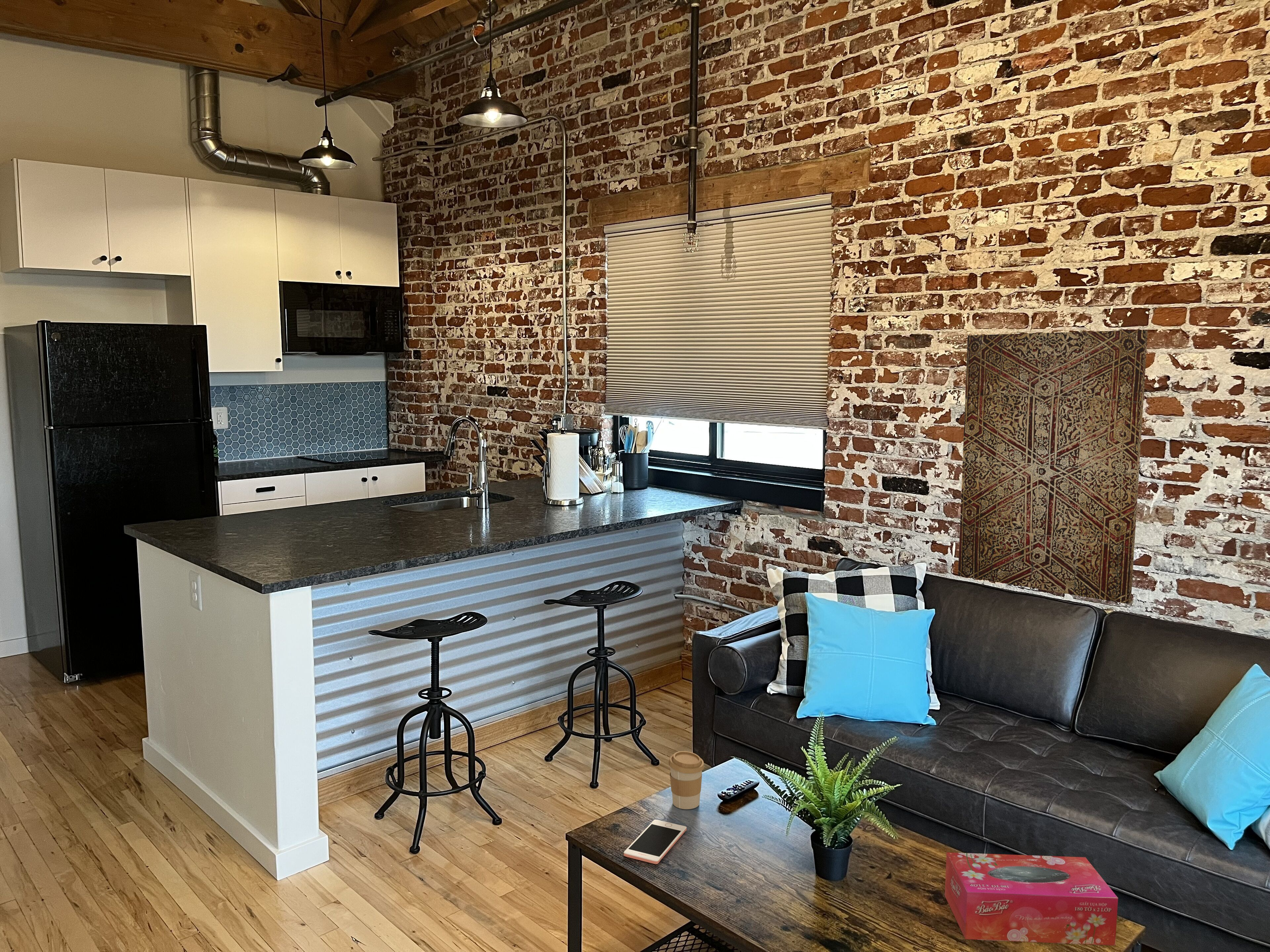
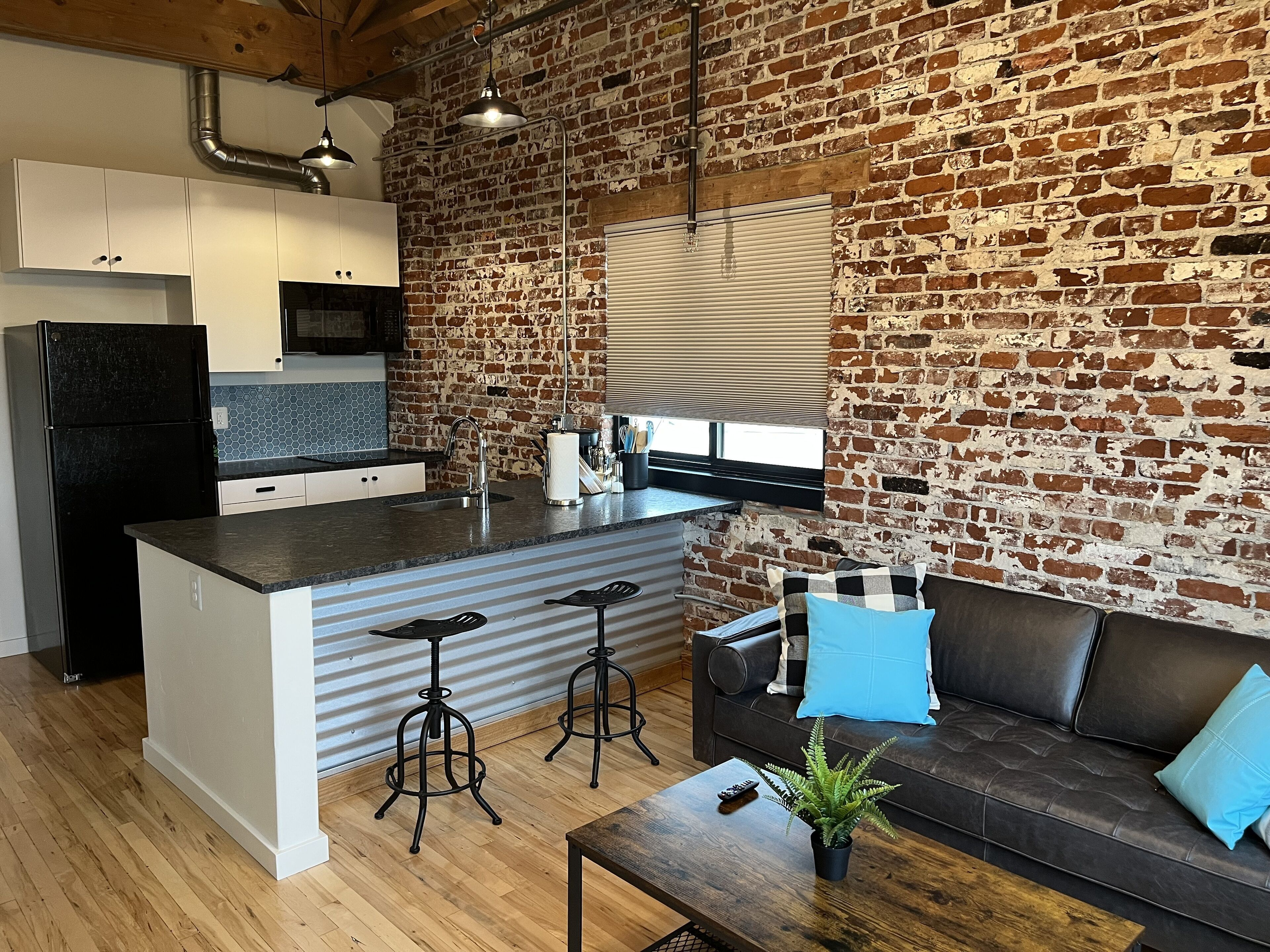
- wall art [958,330,1148,604]
- coffee cup [668,751,704,810]
- tissue box [945,852,1119,946]
- cell phone [623,819,687,864]
